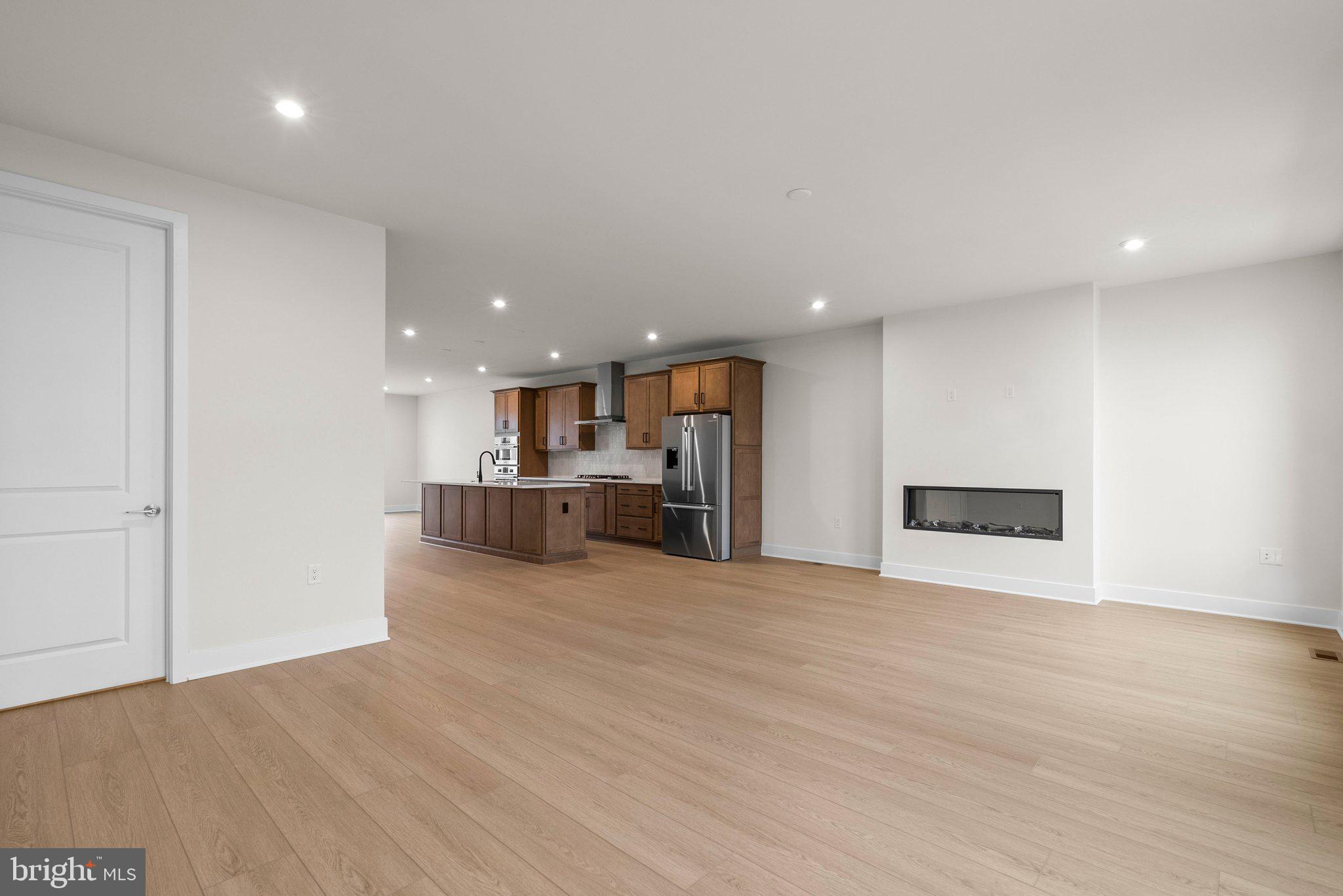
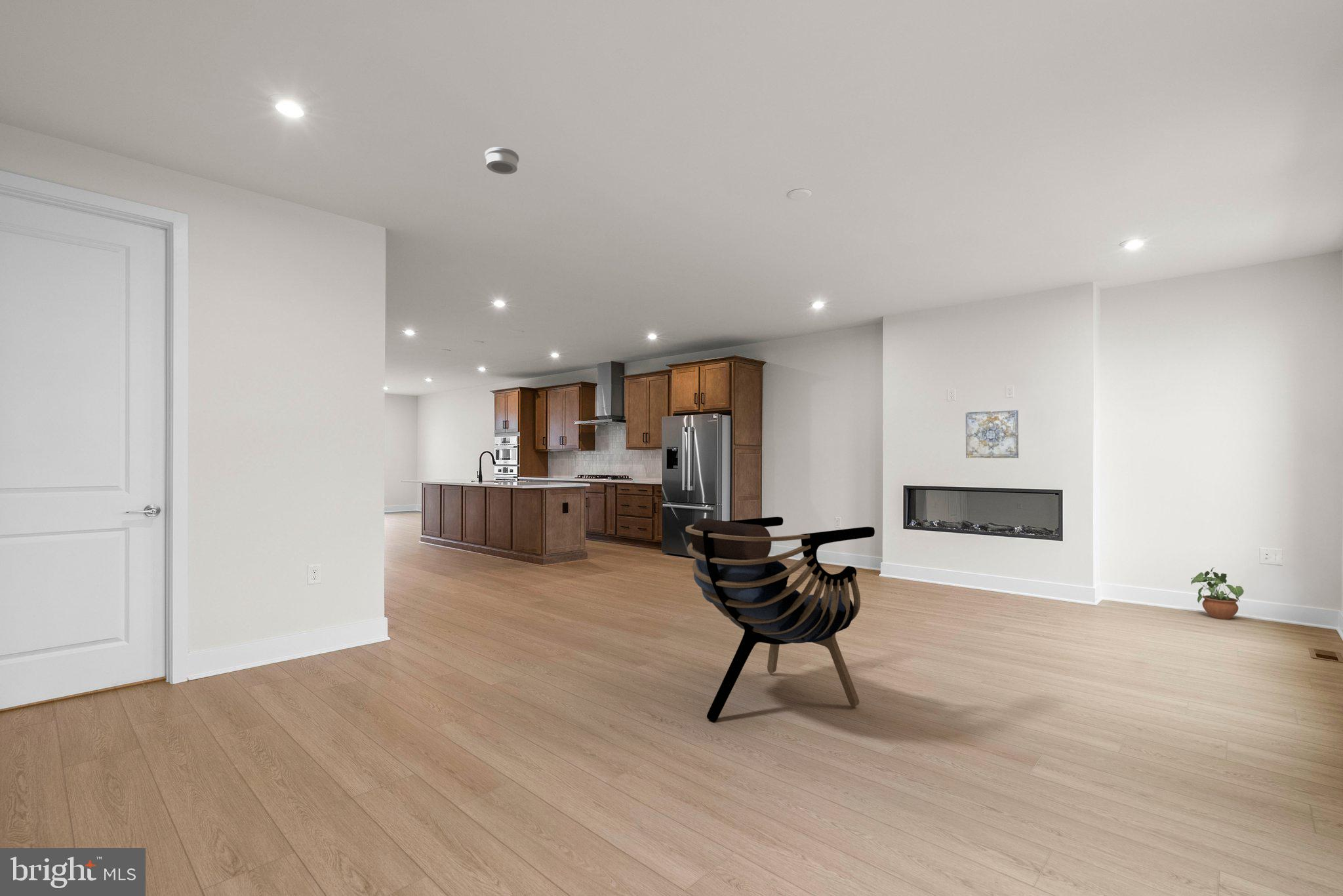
+ wall art [965,409,1019,459]
+ armchair [685,516,875,723]
+ potted plant [1190,567,1245,620]
+ smoke detector [484,146,519,175]
